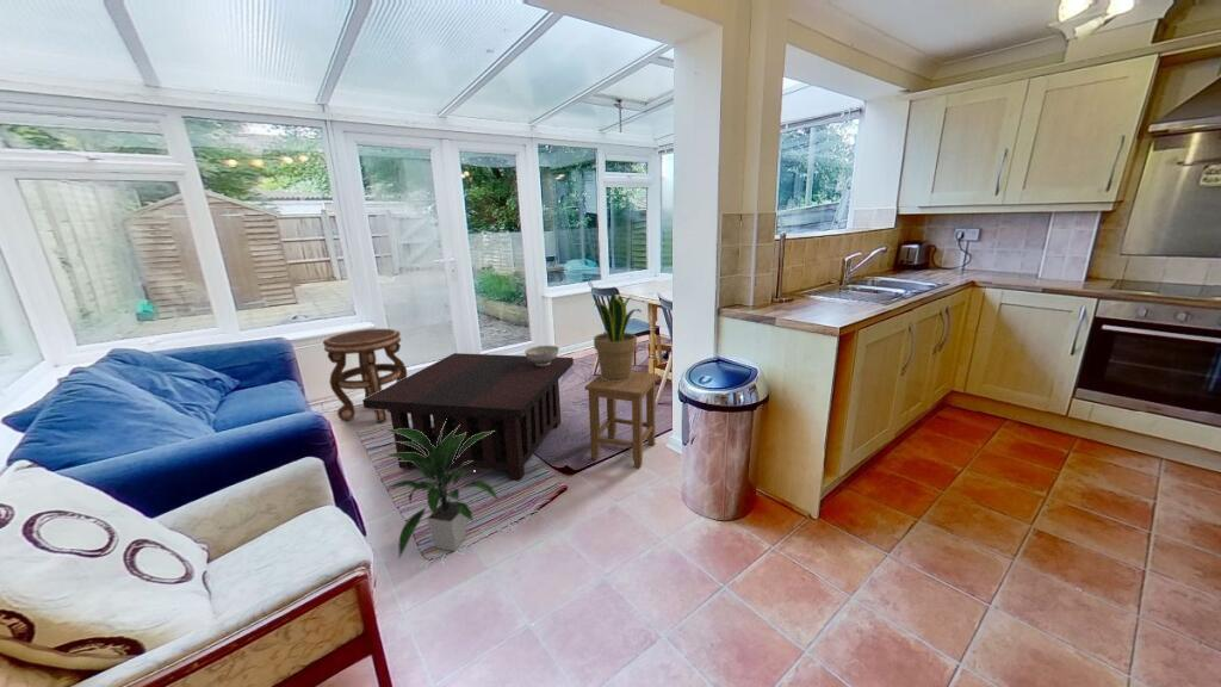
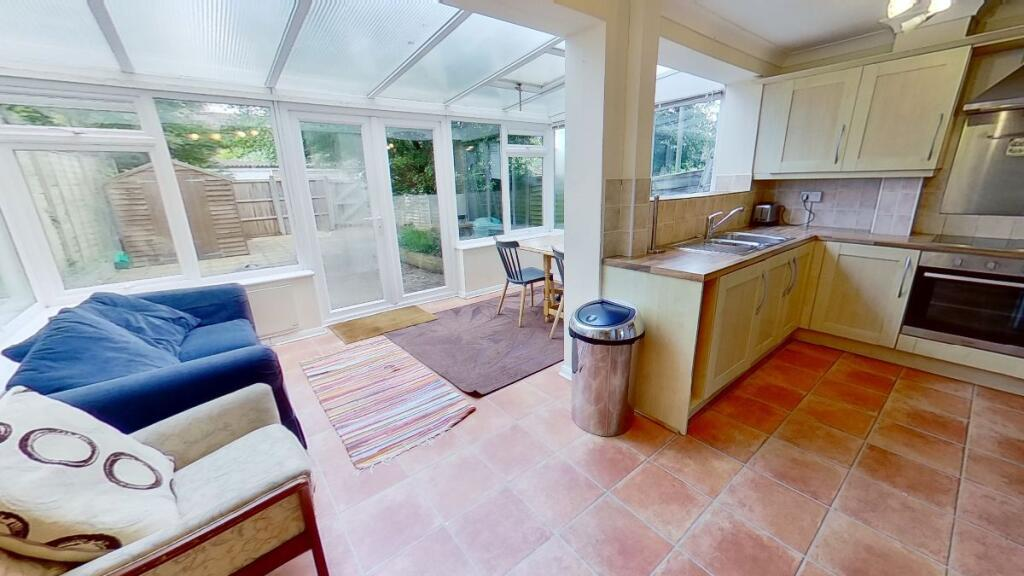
- indoor plant [385,419,500,561]
- stool [584,371,659,469]
- potted plant [593,292,643,382]
- side table [322,328,408,423]
- decorative bowl [523,345,560,366]
- coffee table [361,352,575,481]
